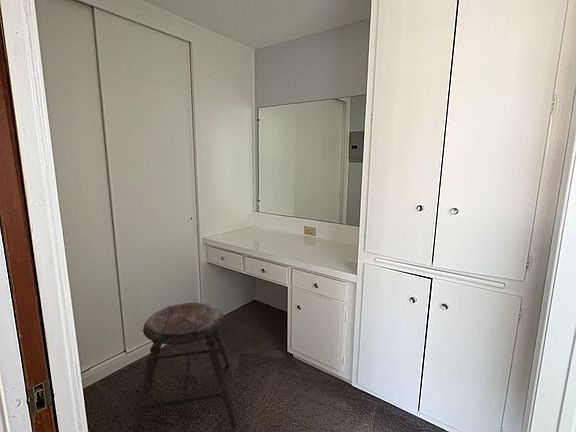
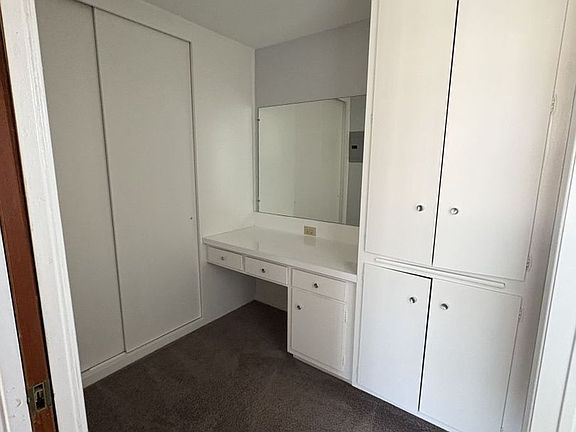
- stool [133,301,237,432]
